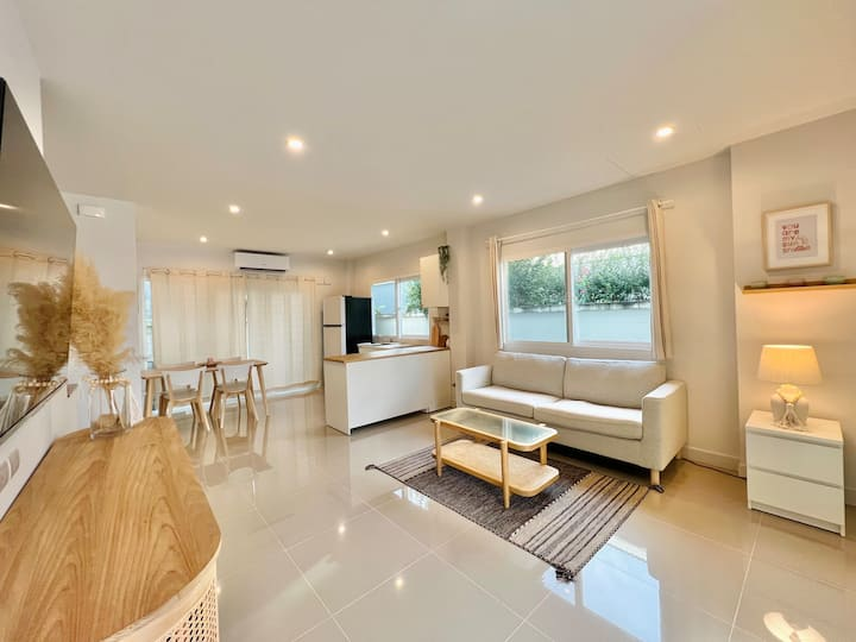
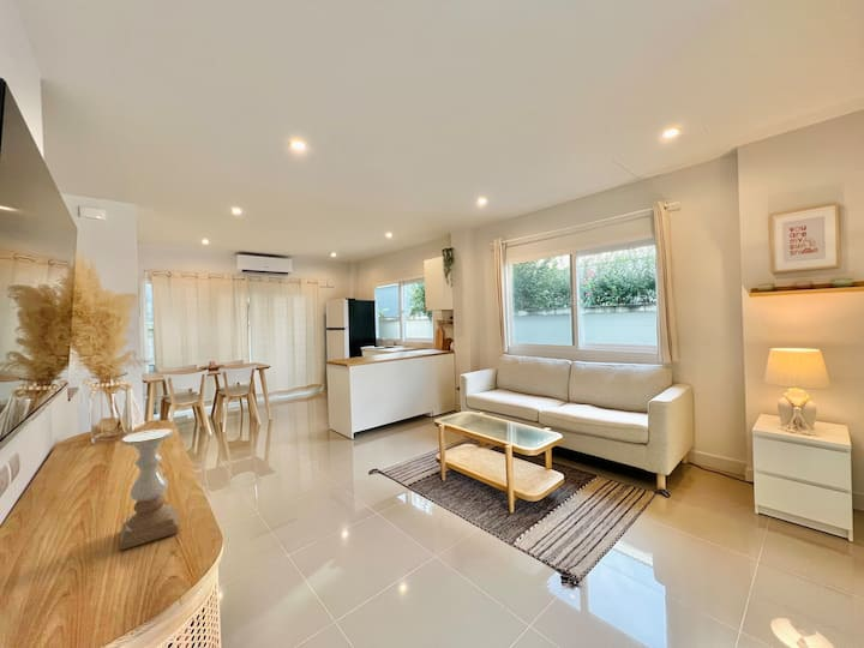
+ candle holder [119,428,180,552]
